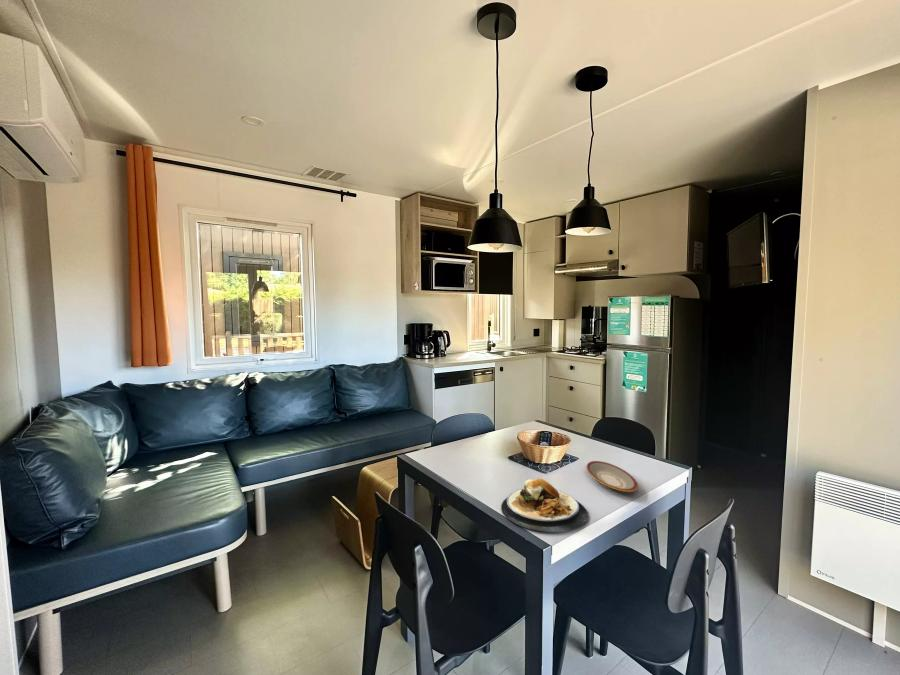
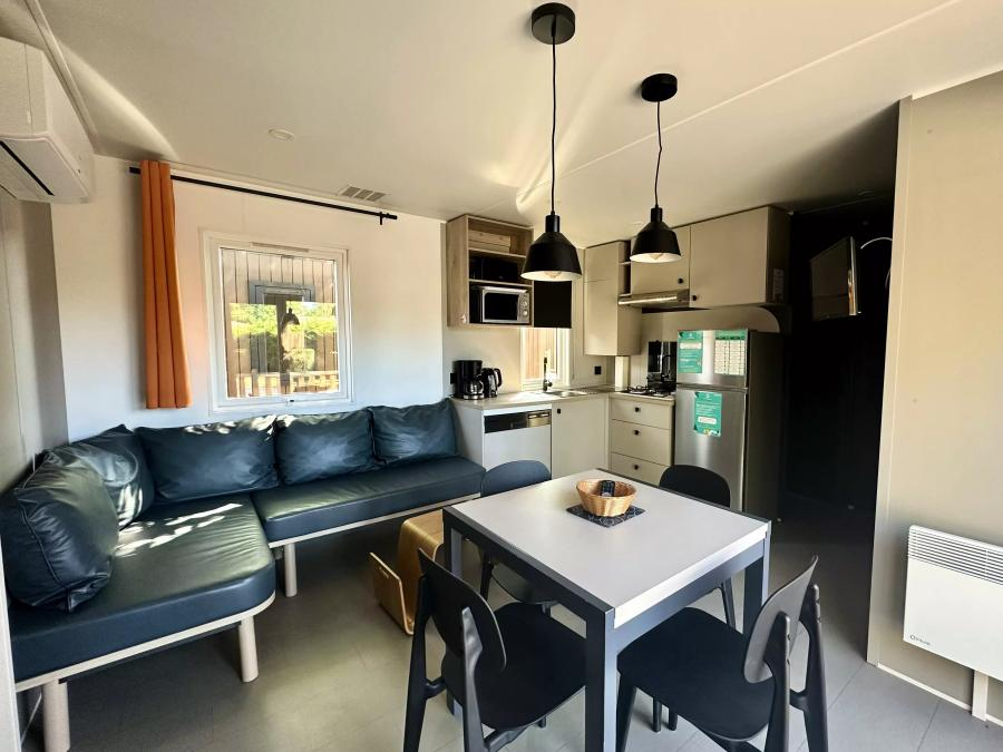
- plate [500,477,589,533]
- plate [586,460,639,493]
